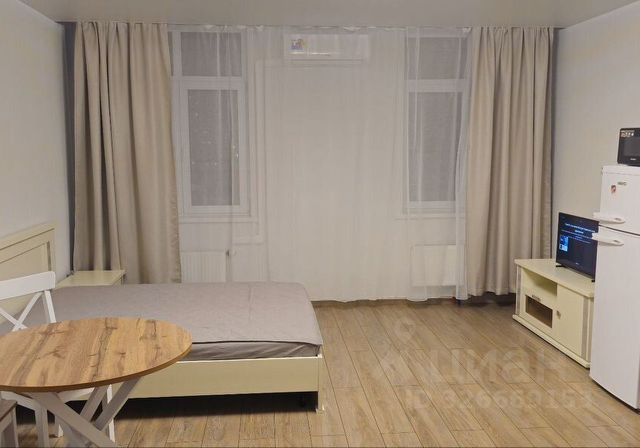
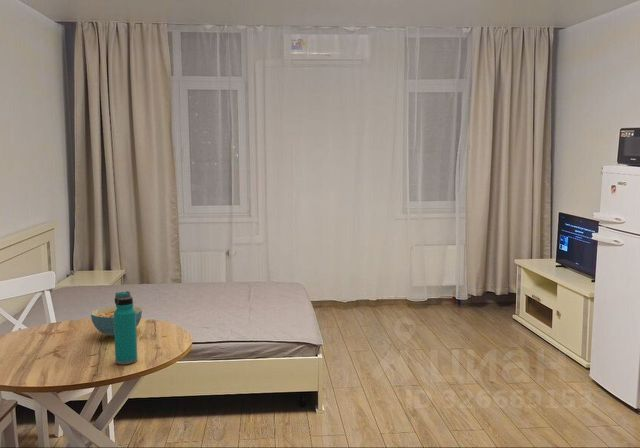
+ cereal bowl [90,305,143,338]
+ water bottle [114,290,138,365]
